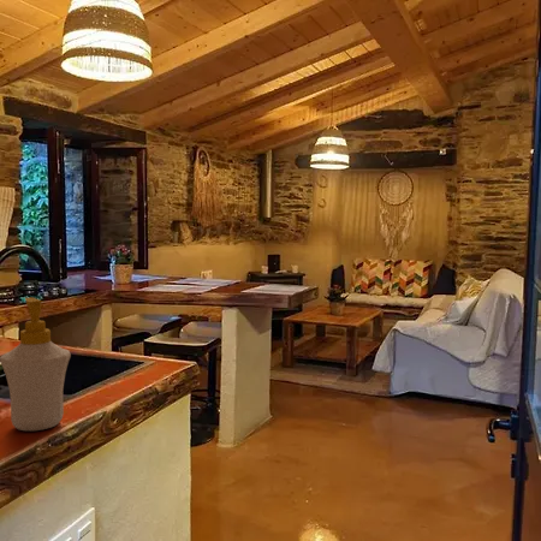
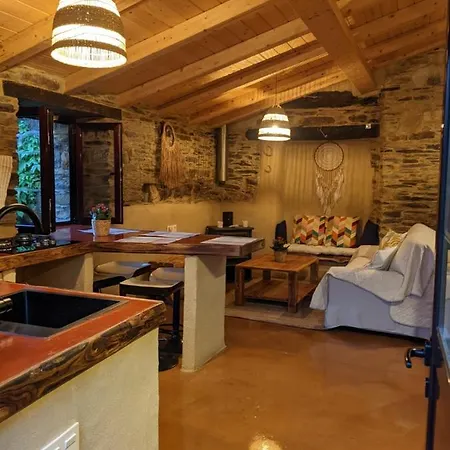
- soap bottle [0,297,72,432]
